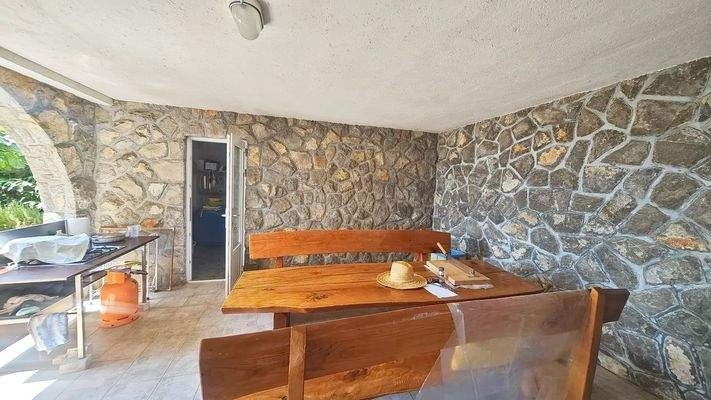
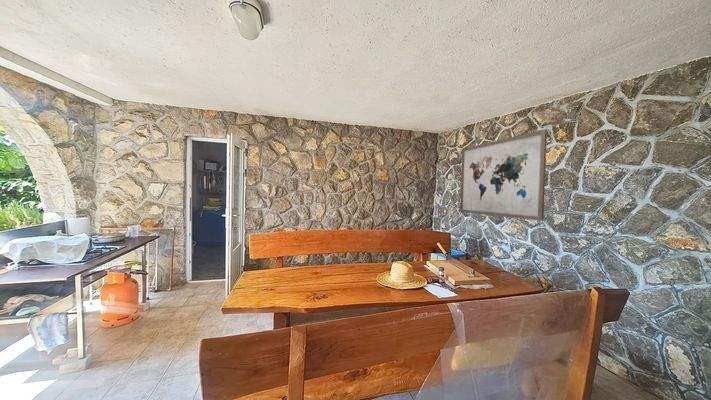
+ wall art [459,128,548,222]
